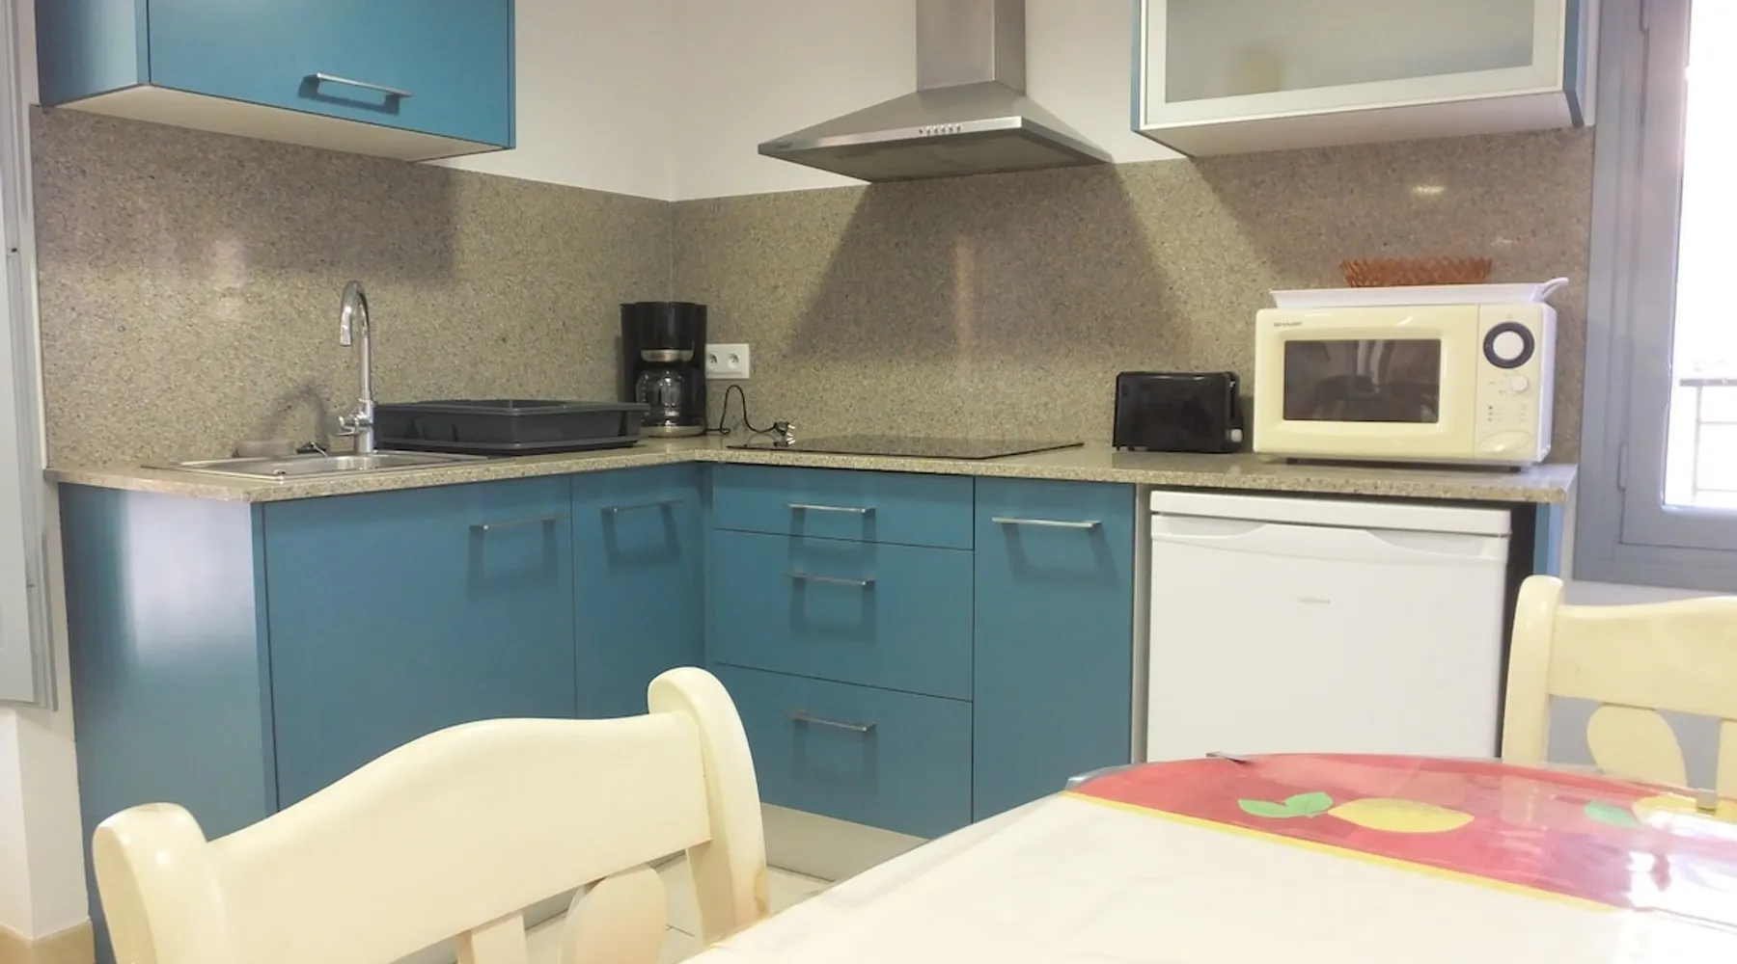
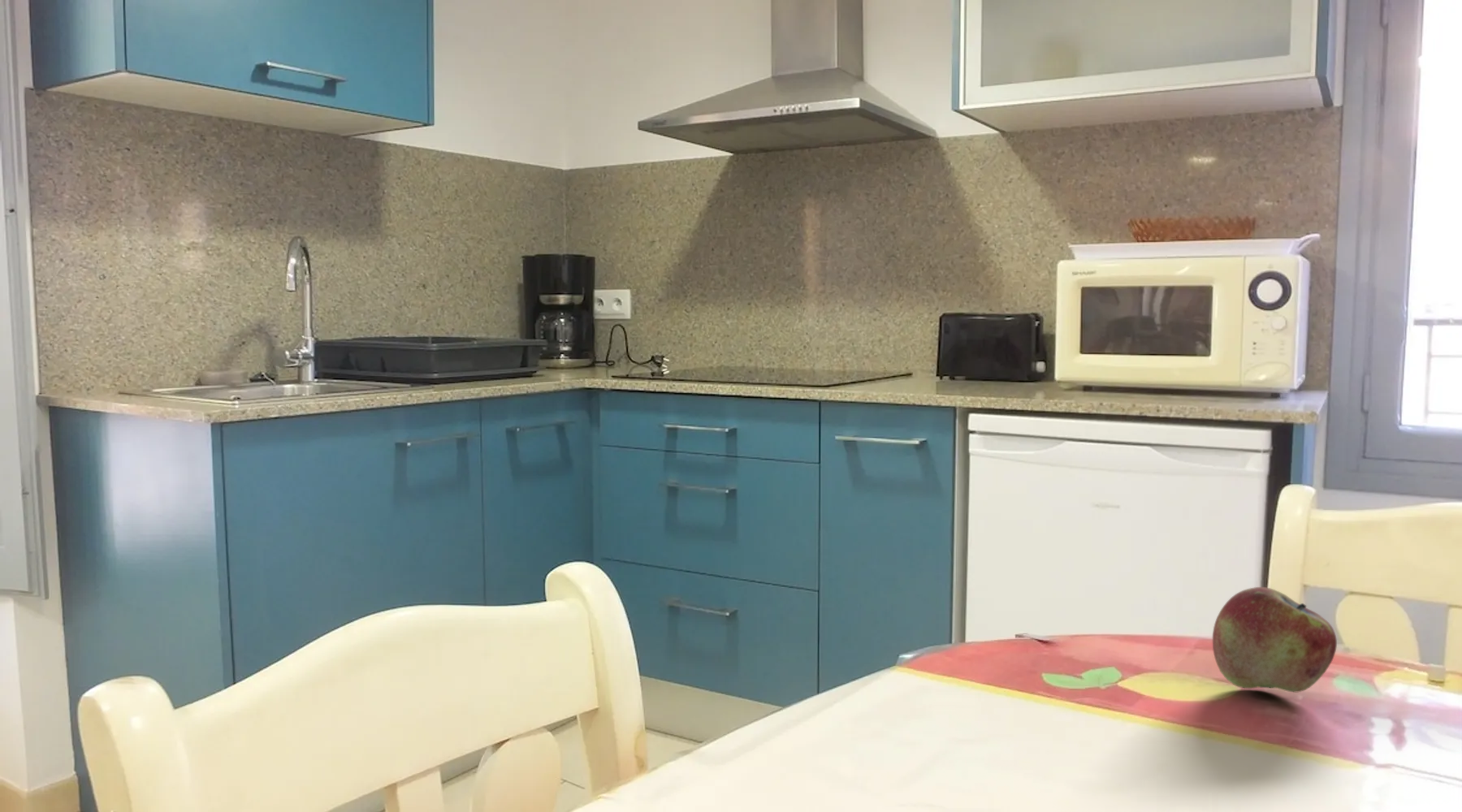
+ fruit [1212,586,1338,693]
